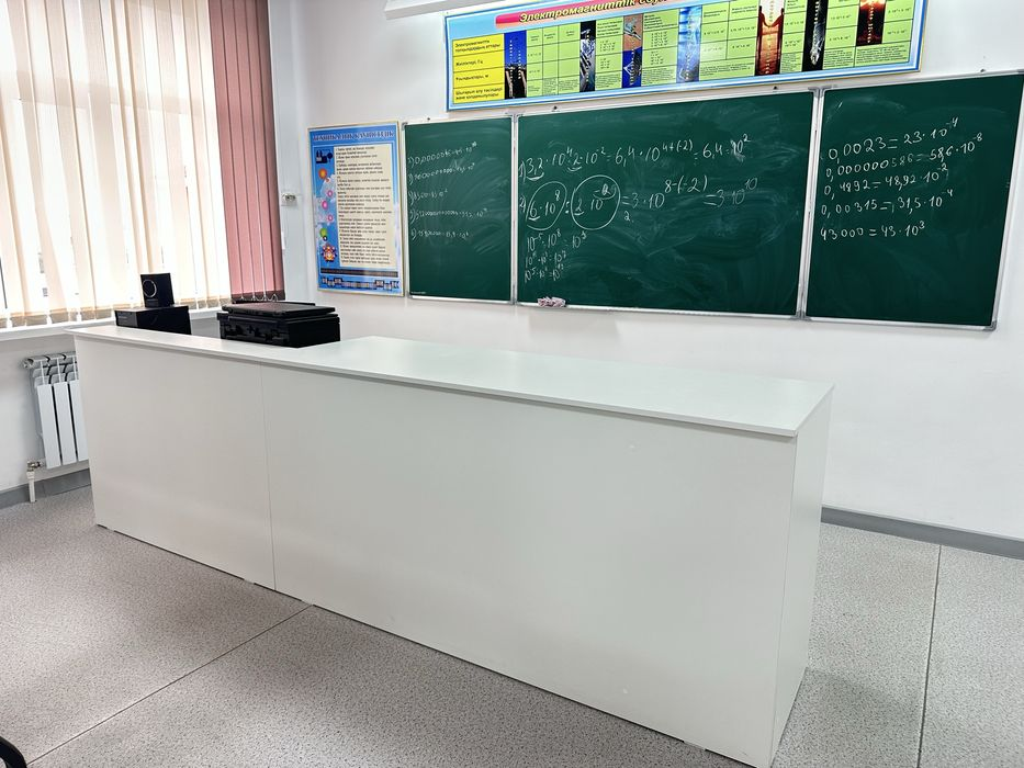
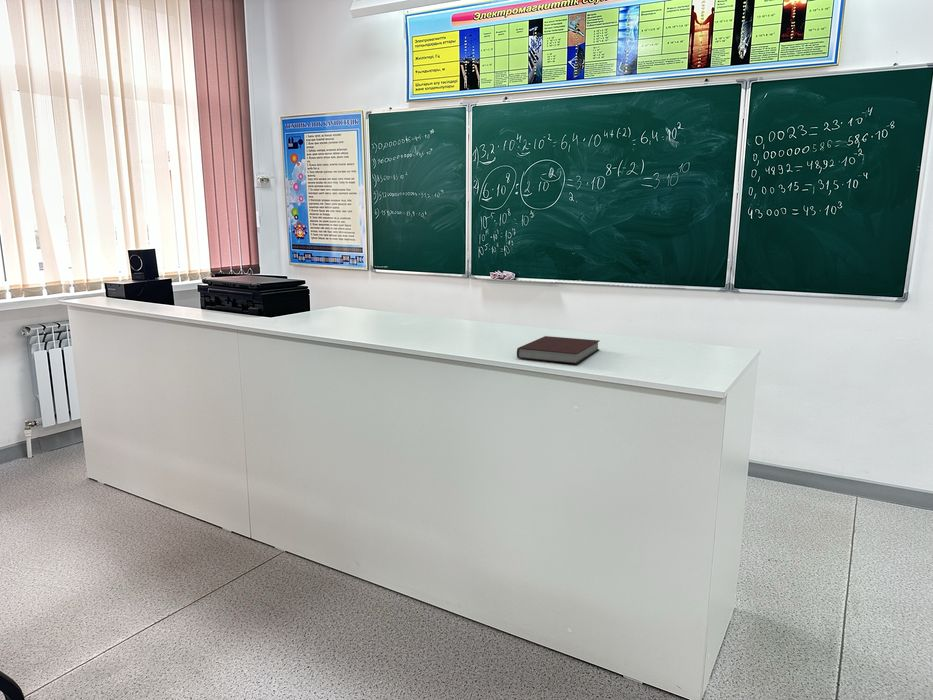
+ notebook [516,335,601,365]
